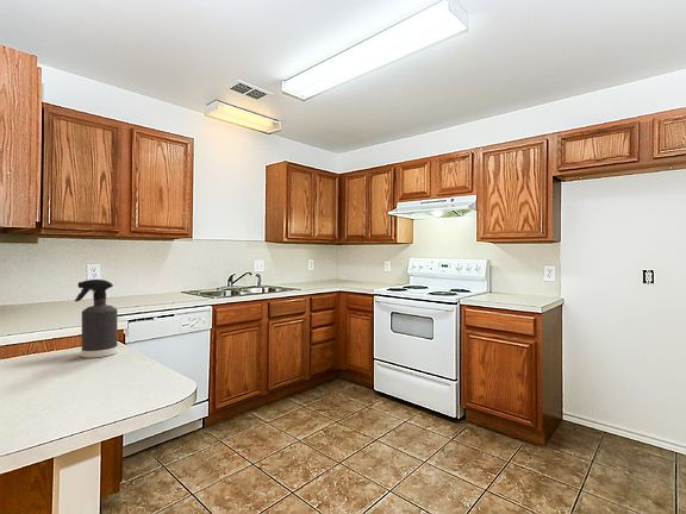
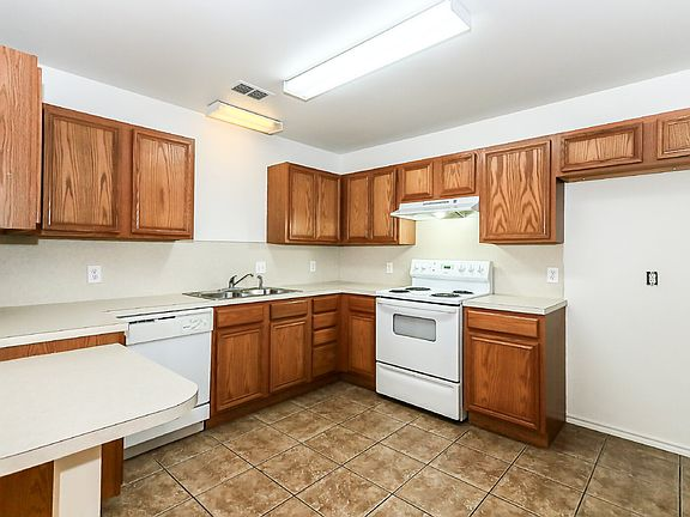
- spray bottle [74,278,119,358]
